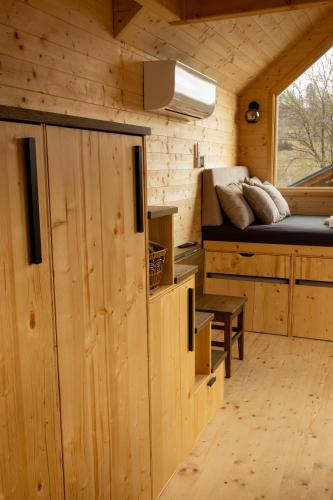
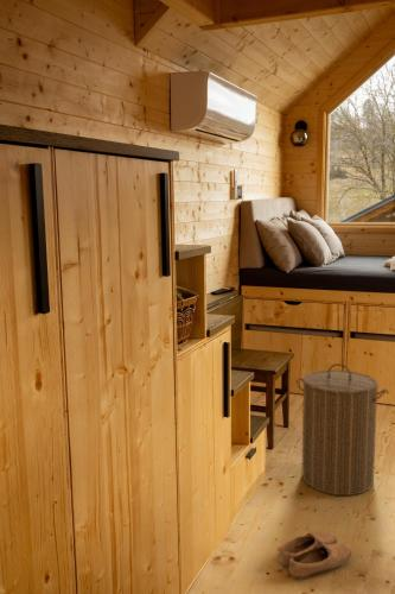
+ shoe [278,531,352,581]
+ laundry hamper [295,362,388,497]
